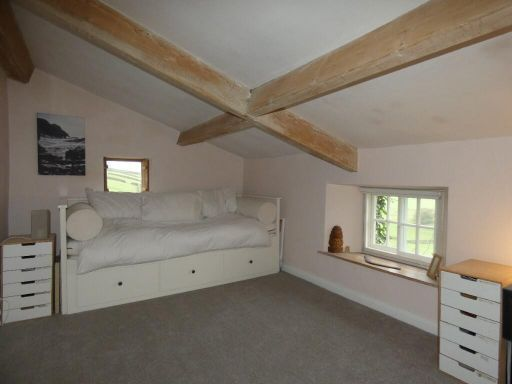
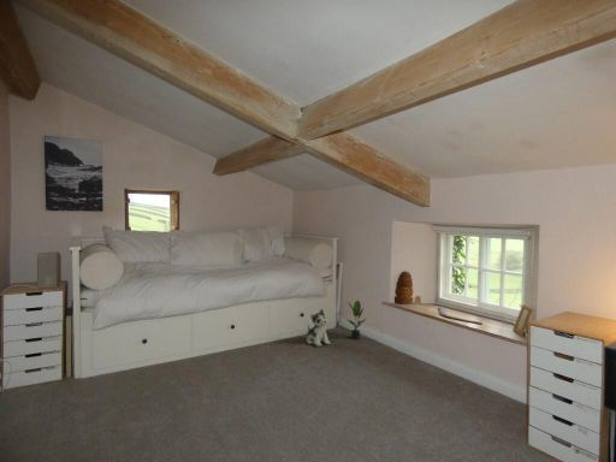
+ potted plant [345,298,367,340]
+ plush toy [306,308,332,348]
